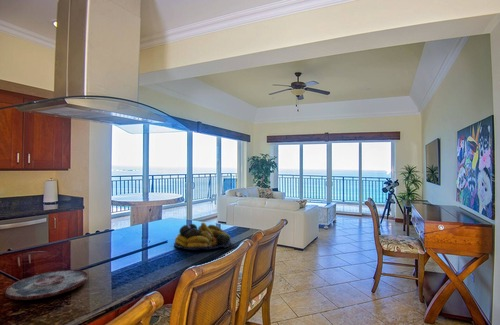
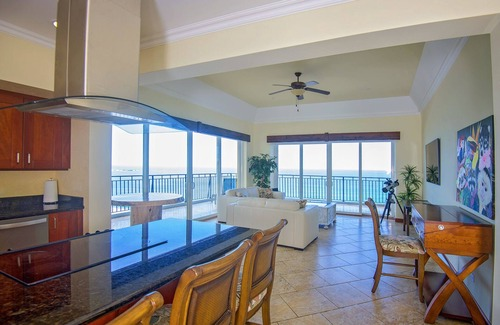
- plate [4,269,89,301]
- fruit bowl [173,221,231,251]
